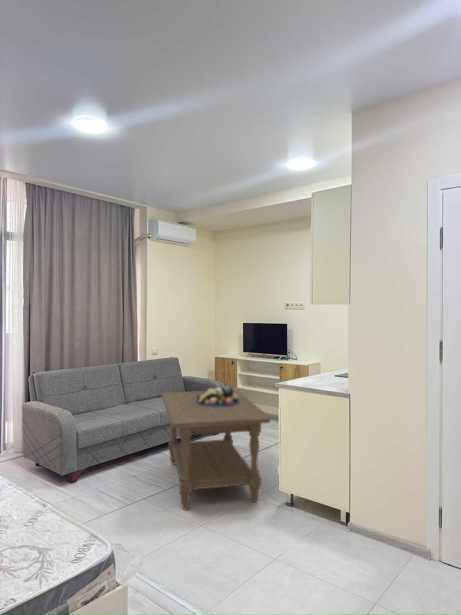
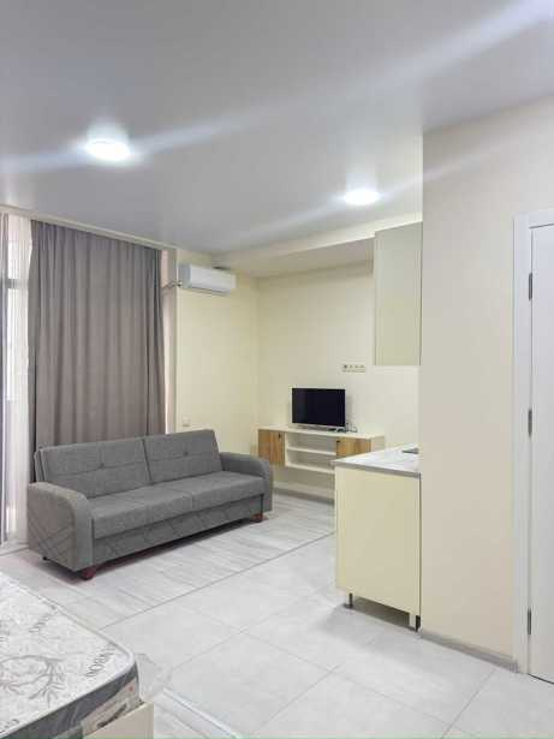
- fruit bowl [196,386,239,406]
- coffee table [161,389,272,511]
